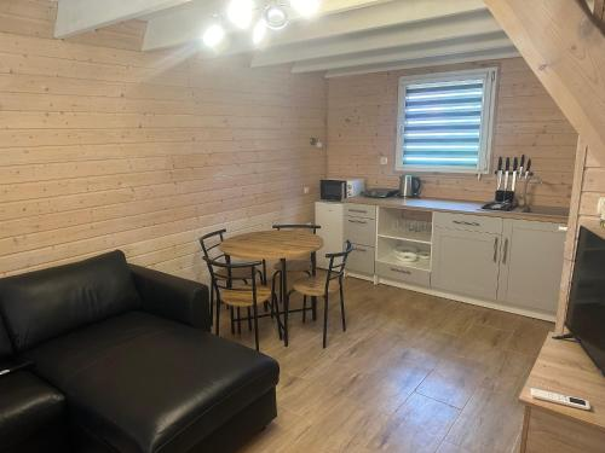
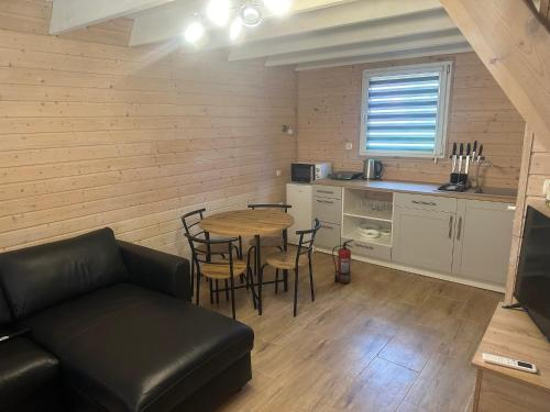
+ fire extinguisher [331,238,355,285]
